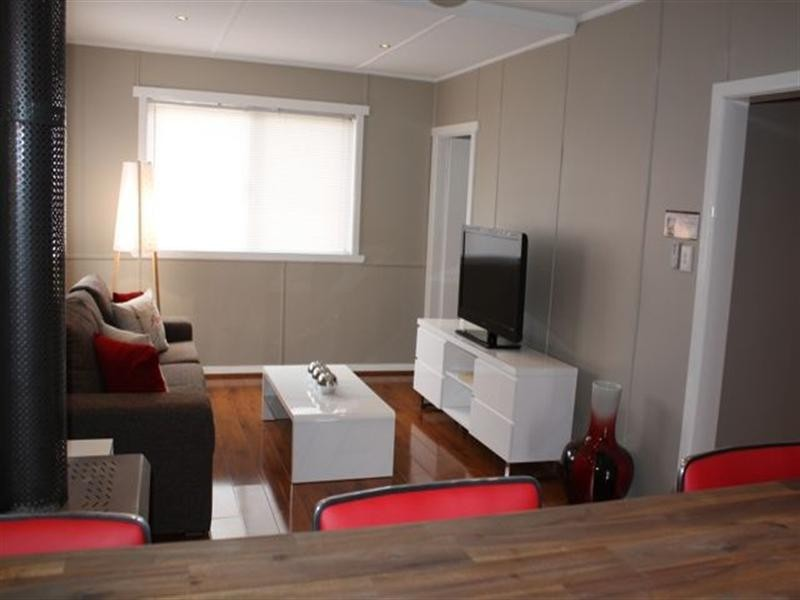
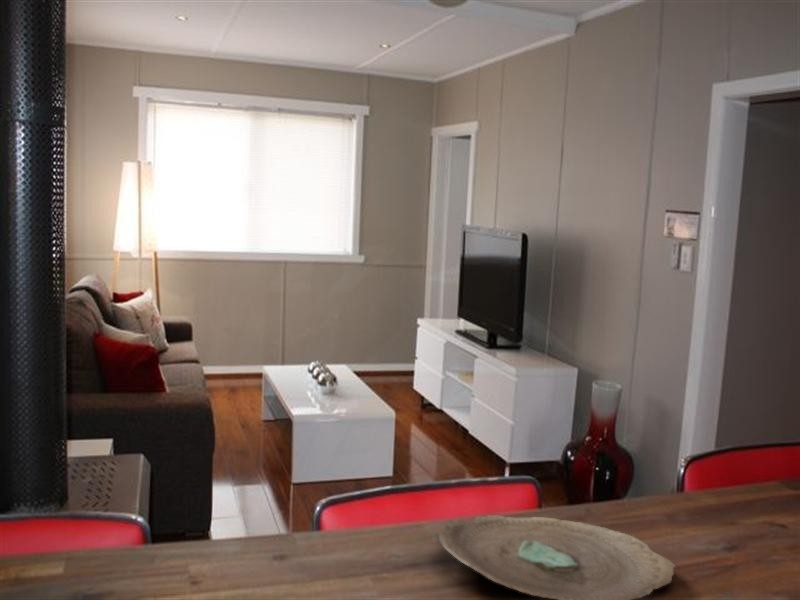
+ decorative bowl [435,514,676,600]
